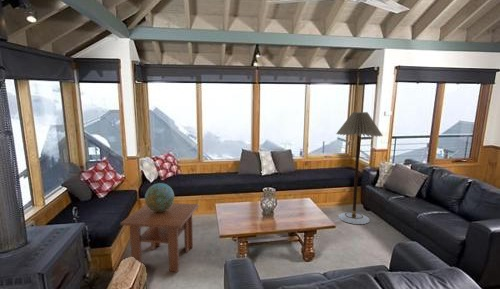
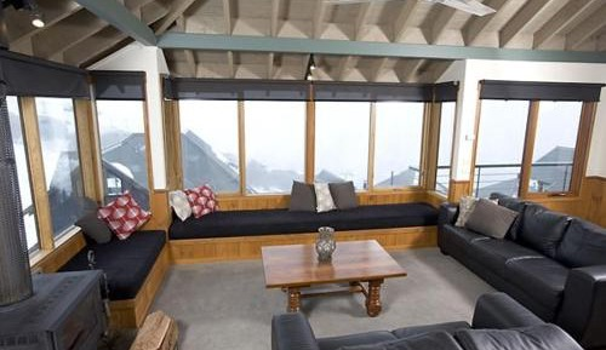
- coffee table [119,202,200,273]
- floor lamp [335,111,384,225]
- decorative globe [144,182,175,212]
